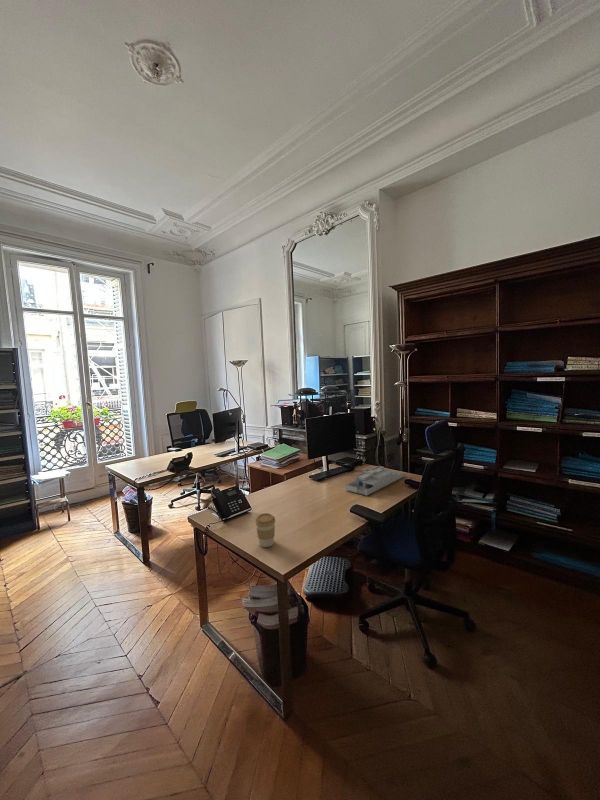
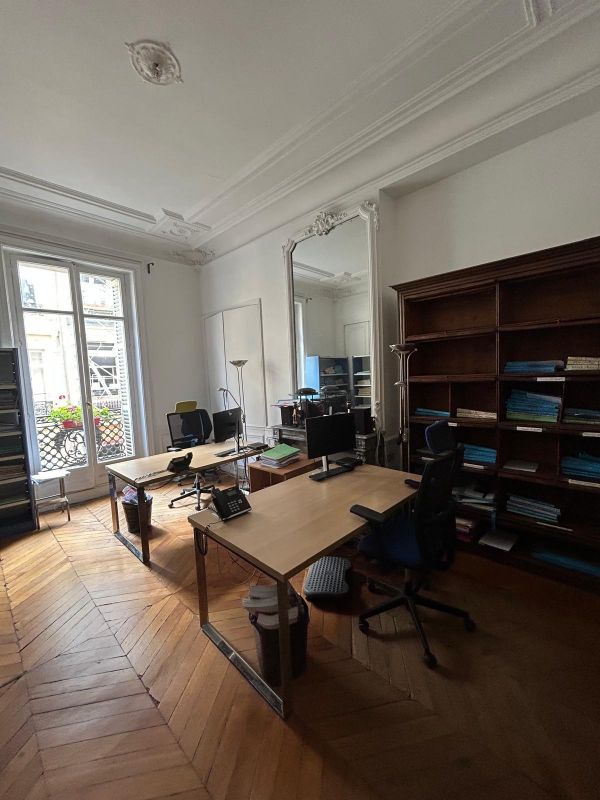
- coffee cup [254,512,276,548]
- desk organizer [344,465,404,497]
